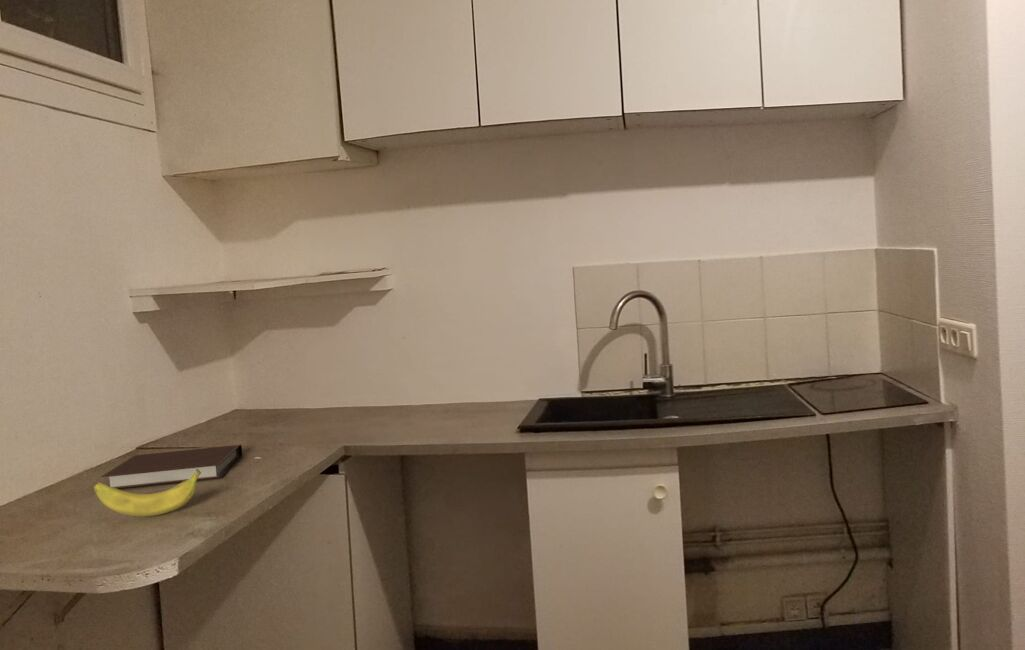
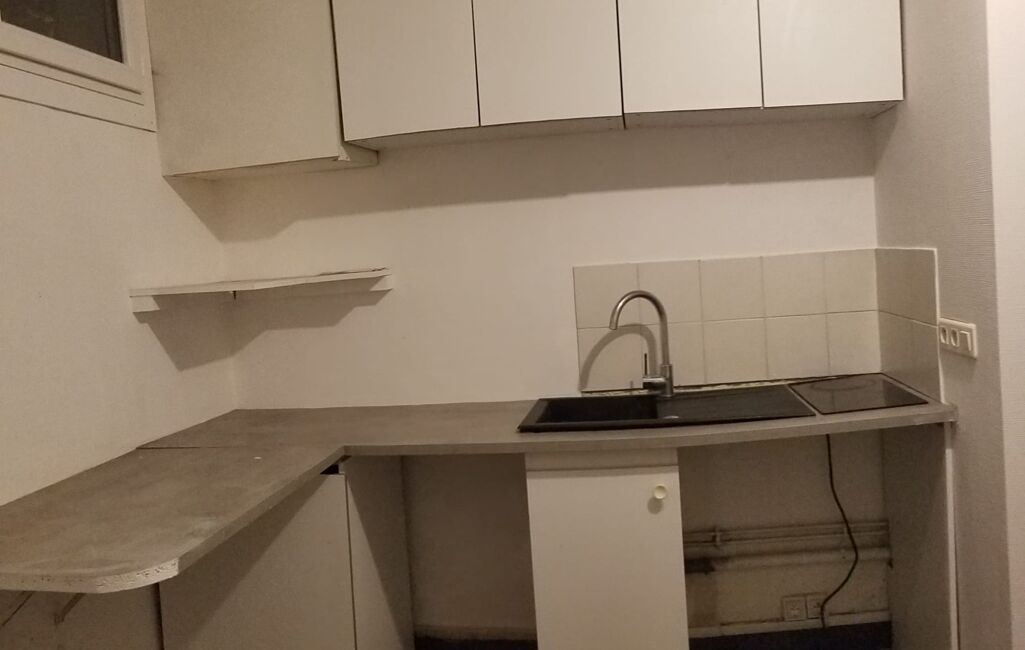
- banana [93,469,201,518]
- notebook [100,444,243,489]
